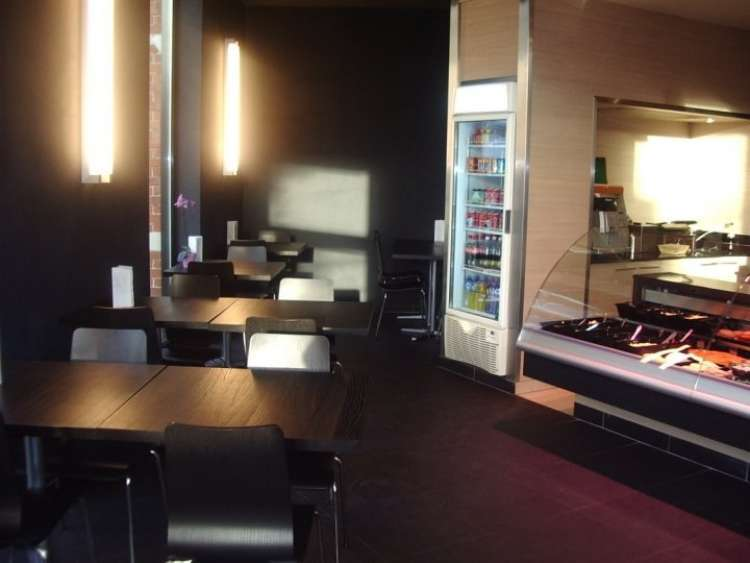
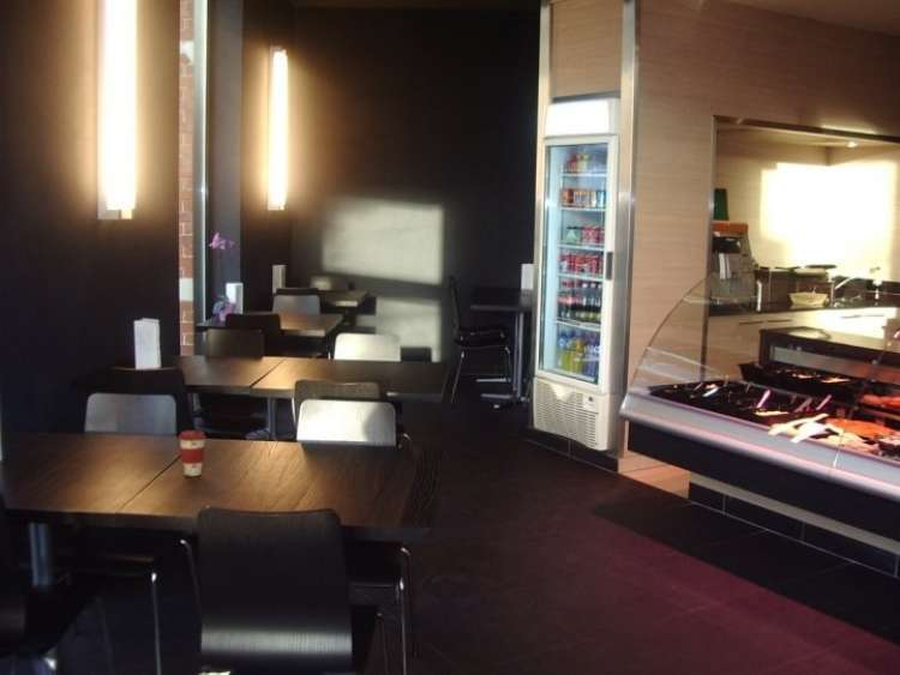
+ coffee cup [178,429,208,477]
